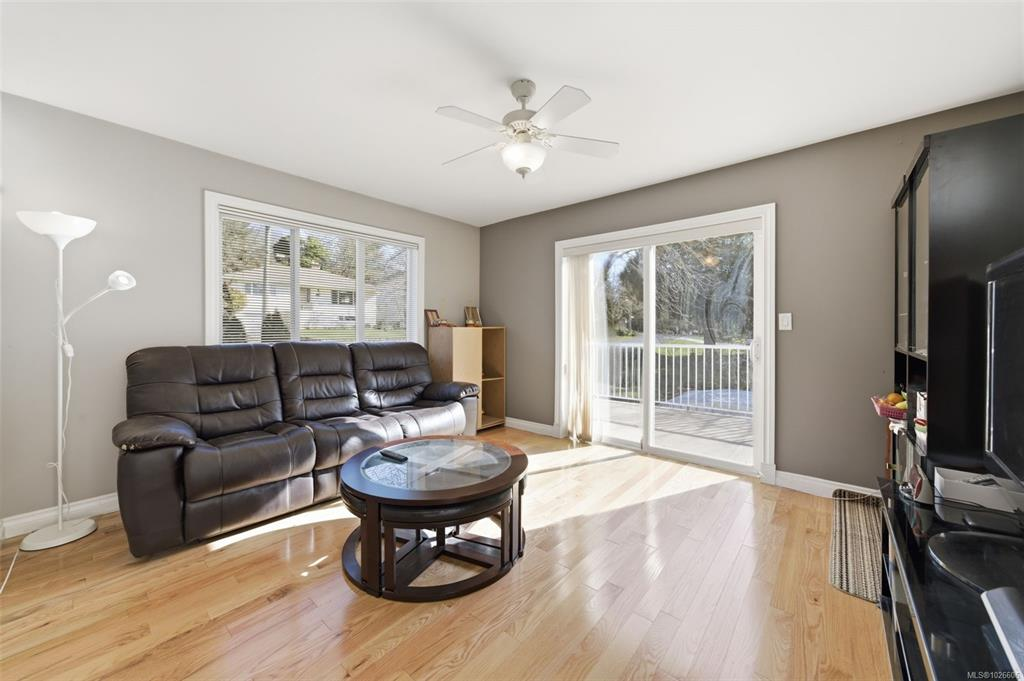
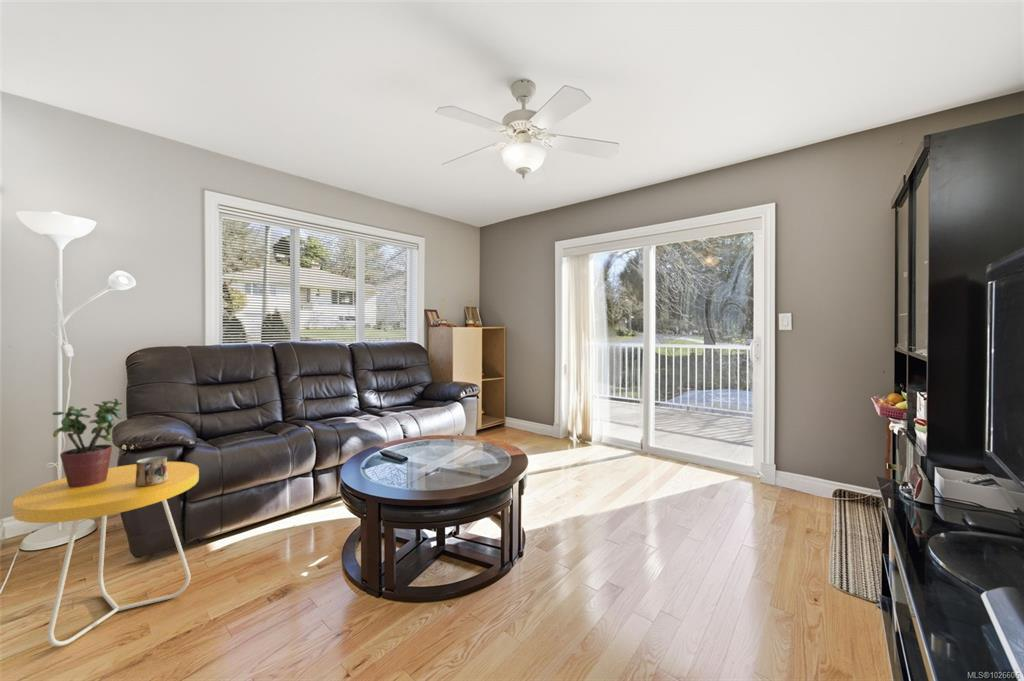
+ mug [135,455,168,487]
+ side table [12,461,200,647]
+ potted plant [51,398,123,488]
